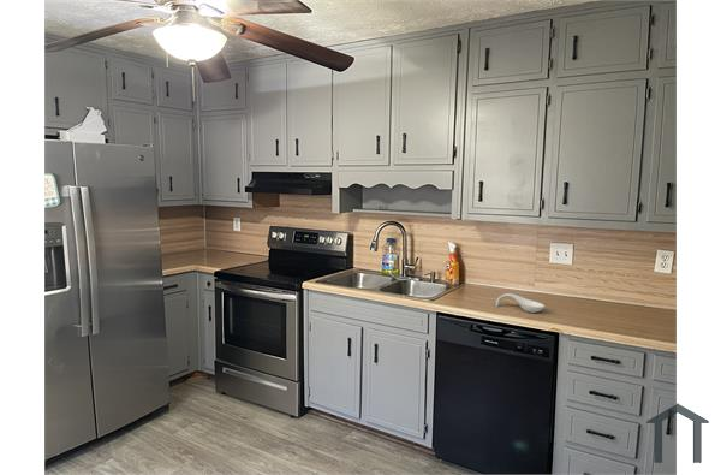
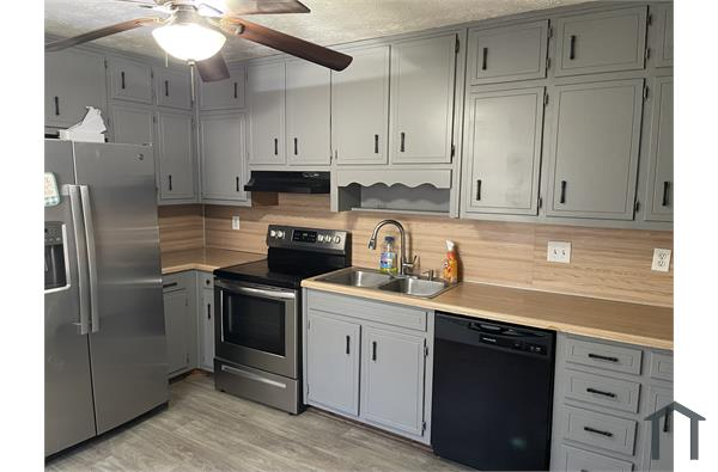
- spoon rest [495,292,546,314]
